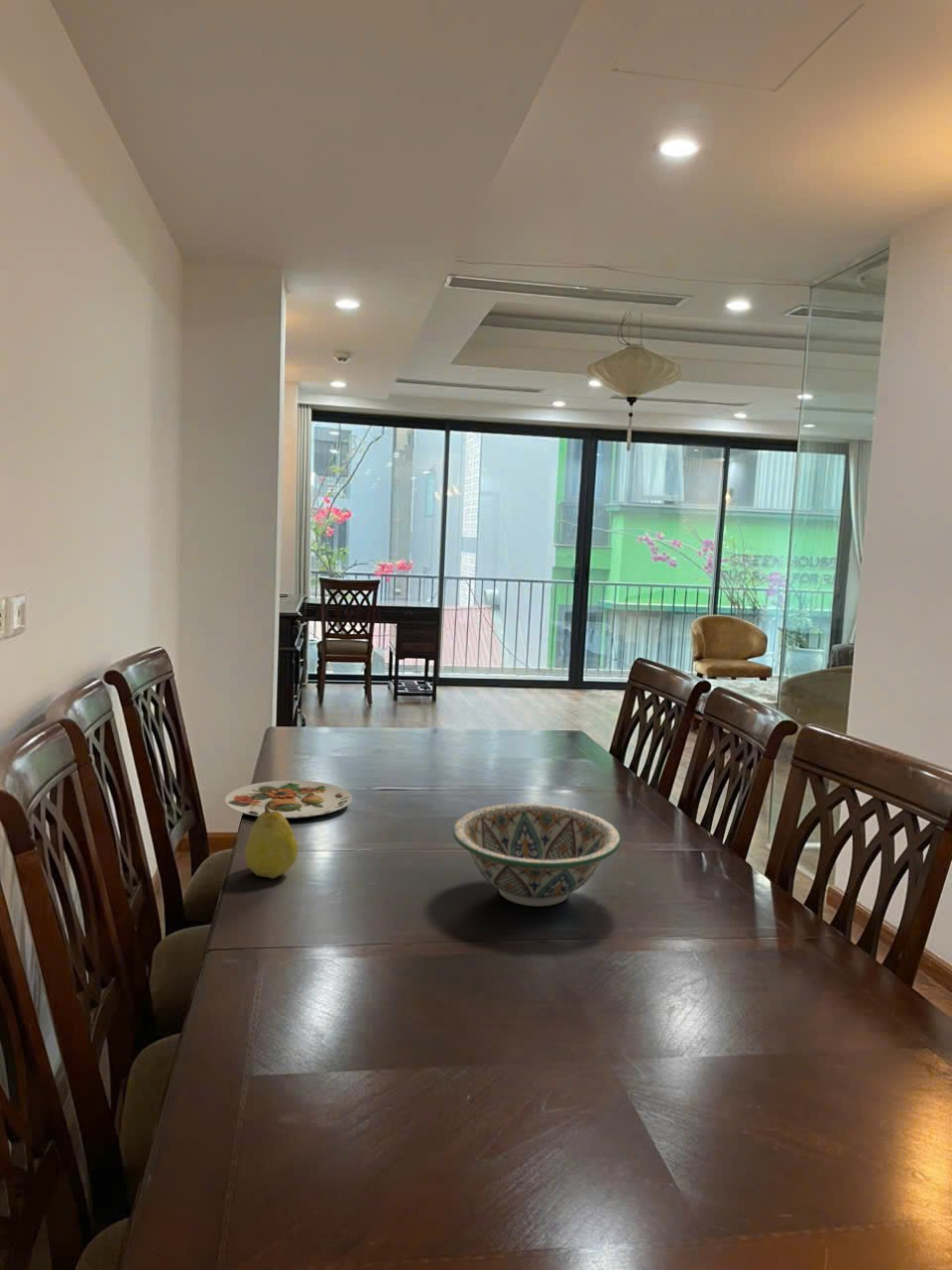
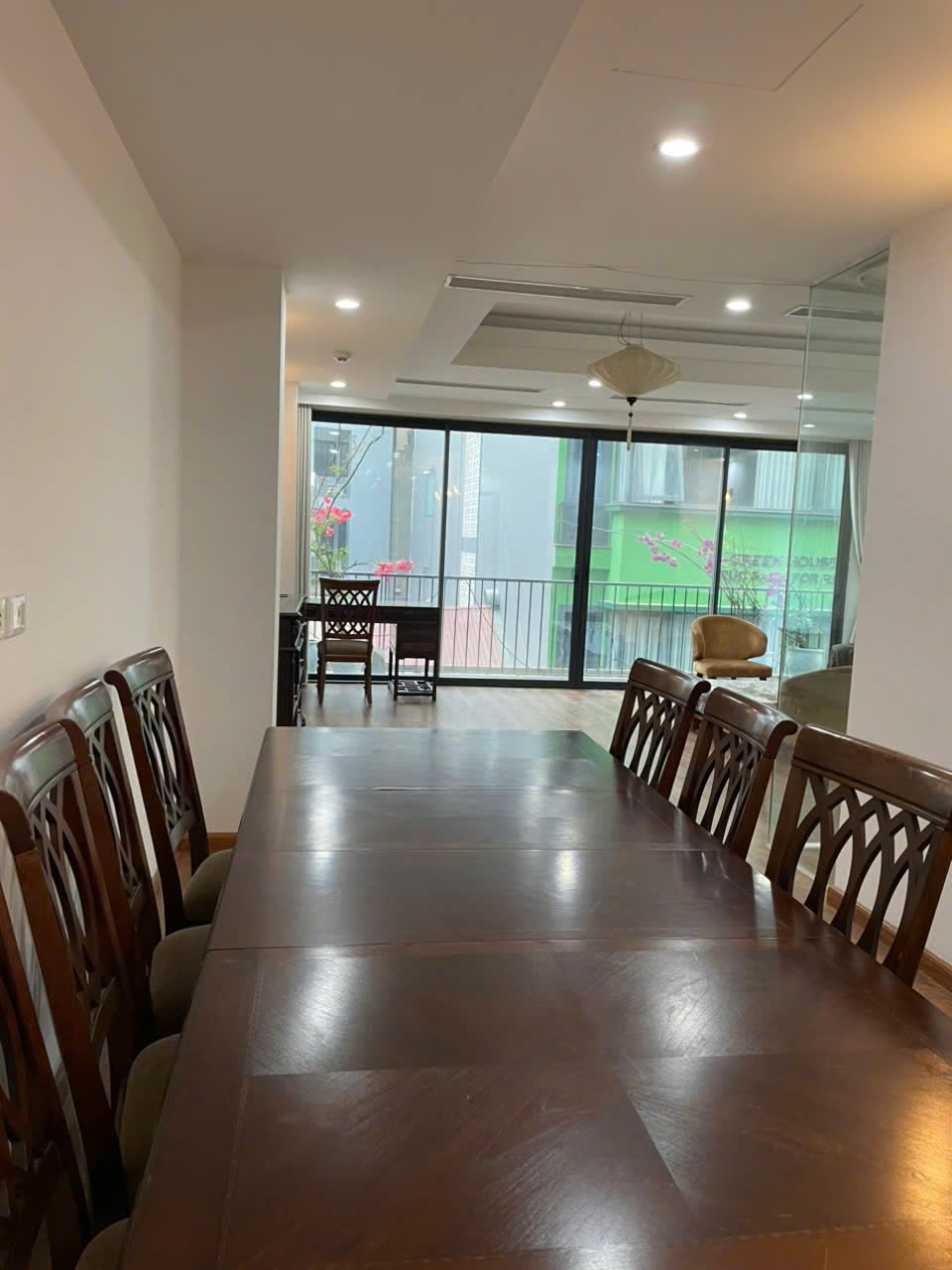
- fruit [244,806,298,880]
- plate [223,779,353,820]
- decorative bowl [452,803,622,907]
